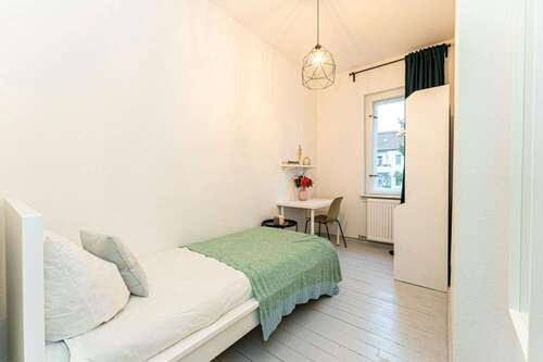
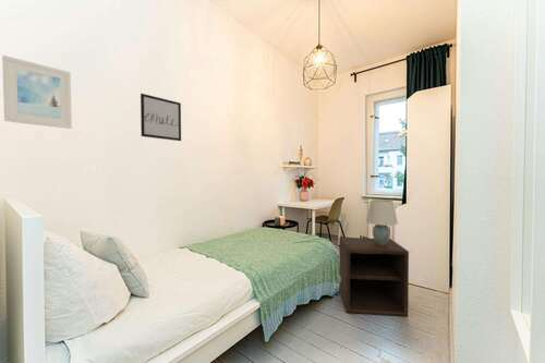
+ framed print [1,55,73,130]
+ wall art [140,93,182,142]
+ nightstand [338,237,410,317]
+ table lamp [365,198,399,245]
